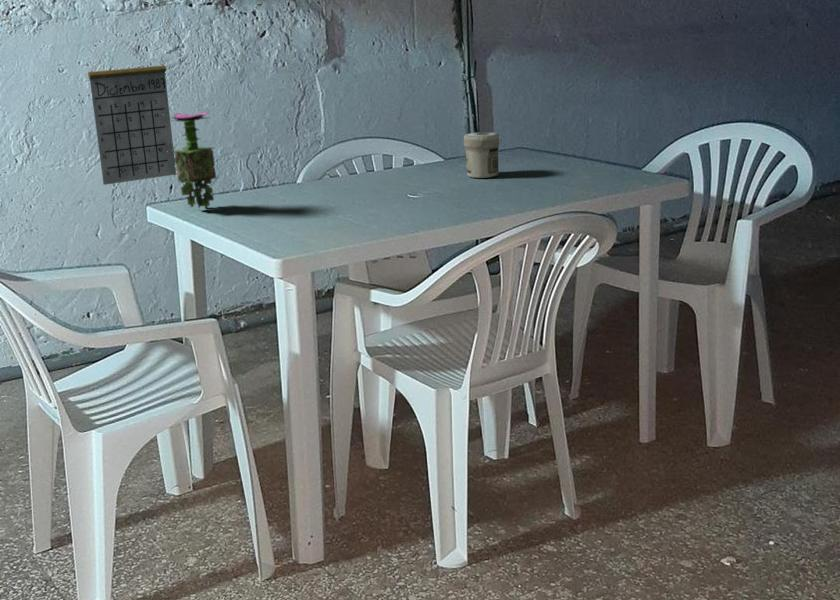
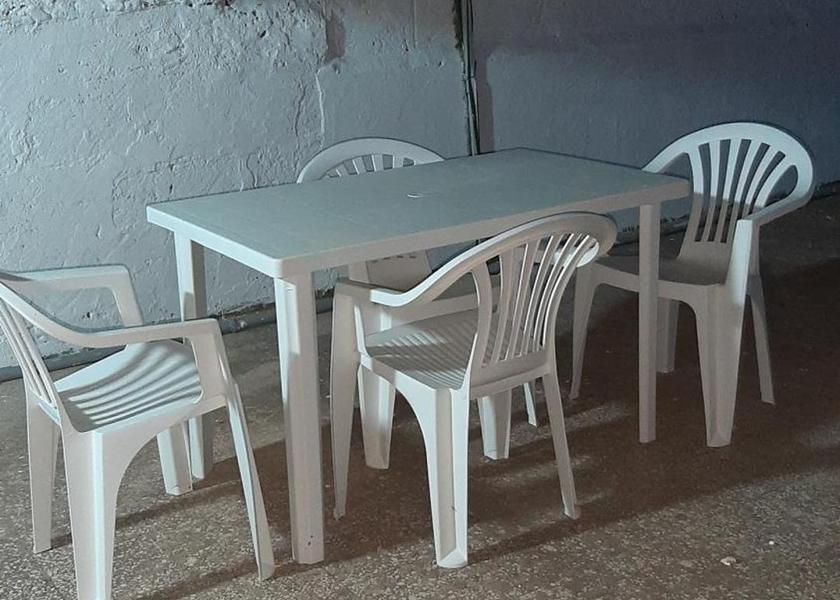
- calendar [87,41,177,186]
- jar [463,131,500,179]
- flower [163,109,218,210]
